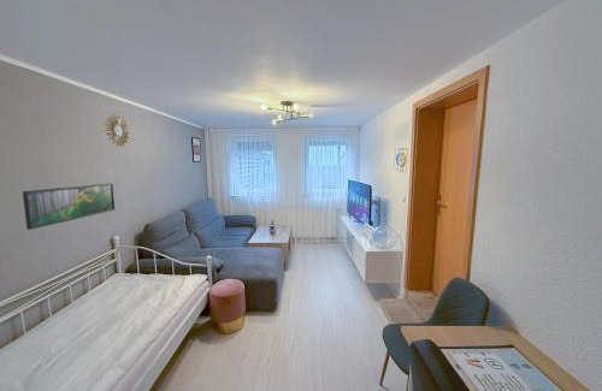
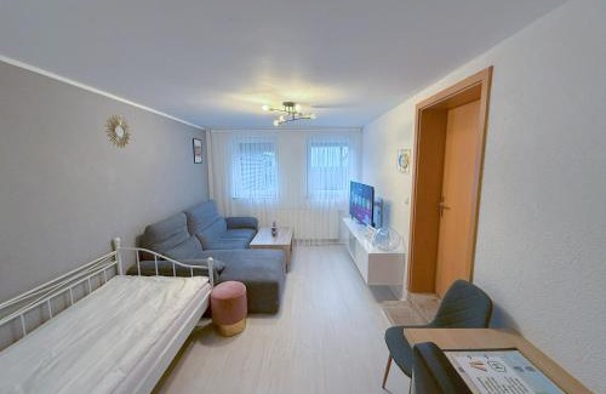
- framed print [22,182,116,231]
